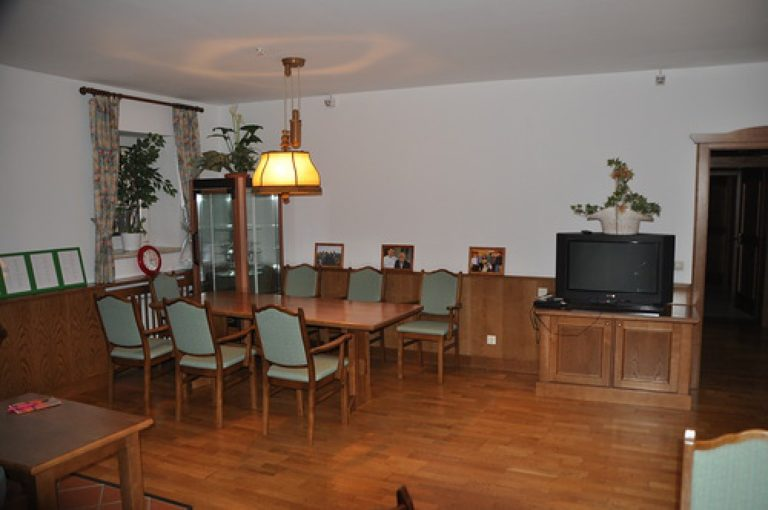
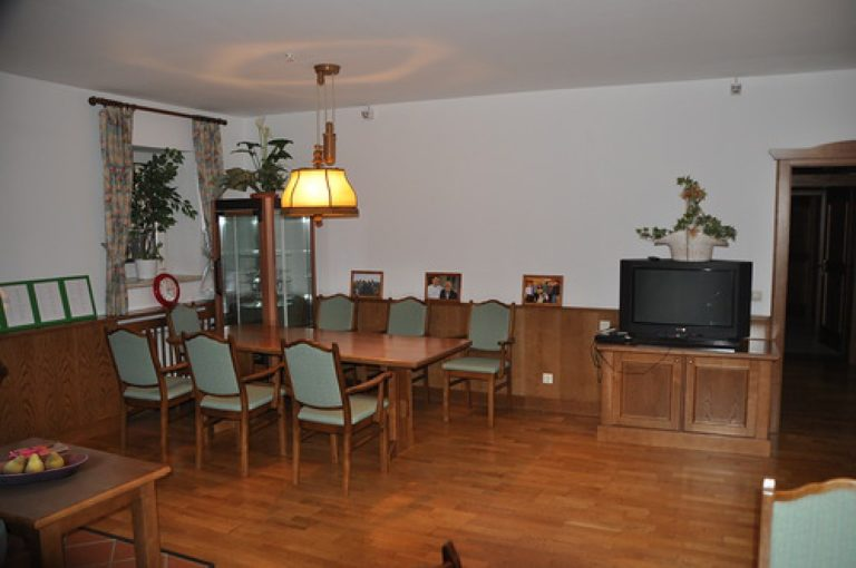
+ fruit bowl [0,451,89,486]
